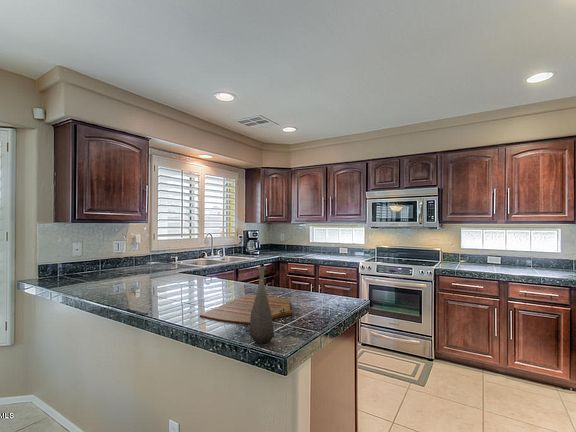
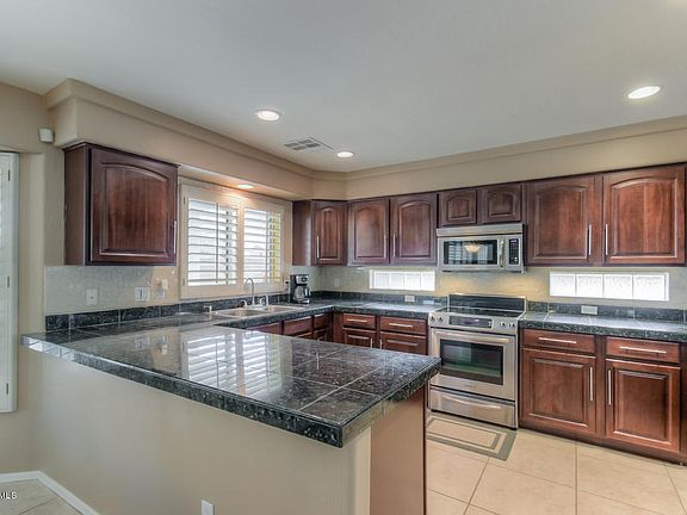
- cutting board [199,293,293,326]
- bottle [249,266,275,345]
